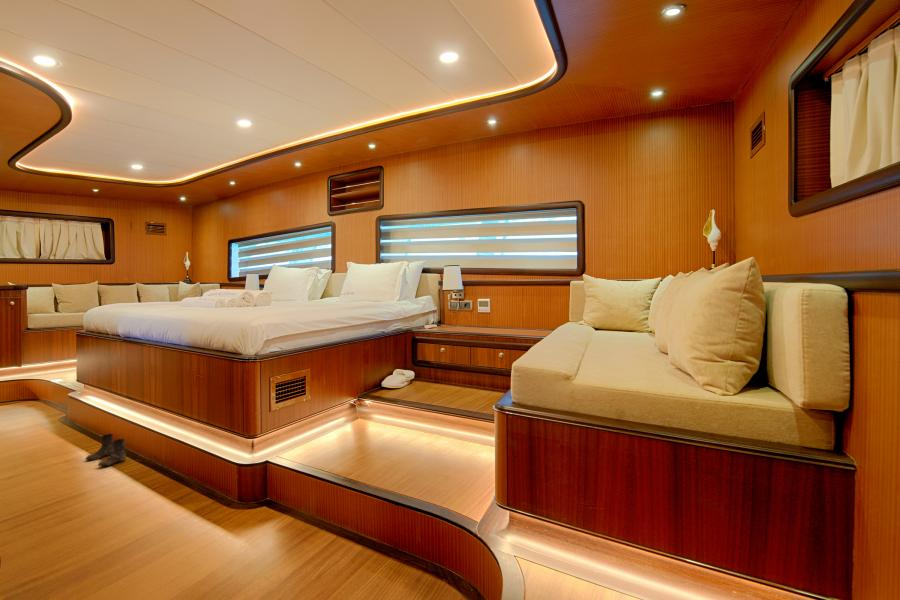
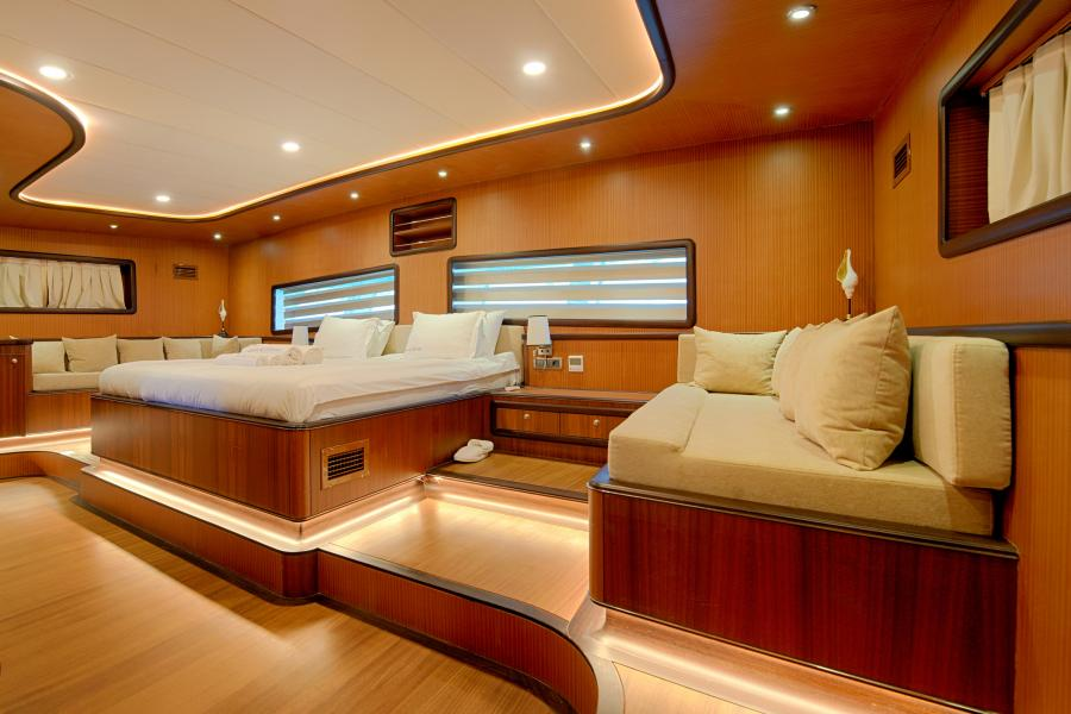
- boots [84,433,127,468]
